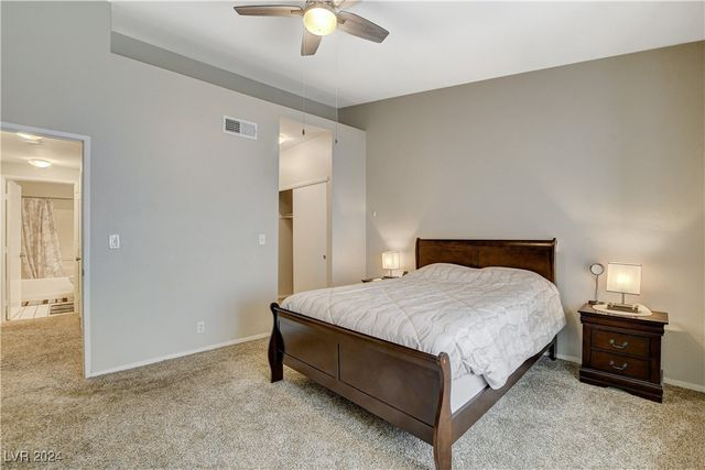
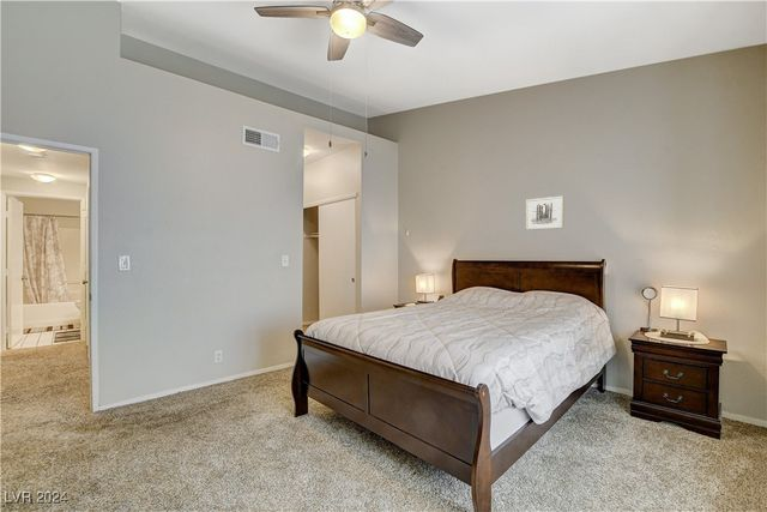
+ wall art [525,195,564,231]
